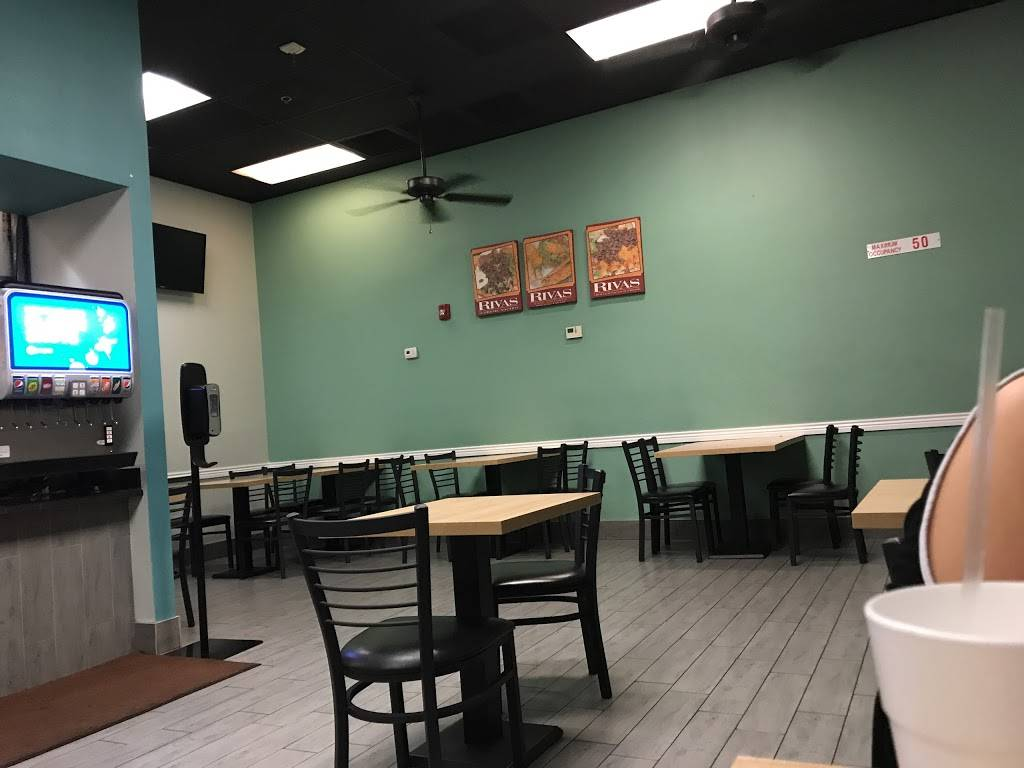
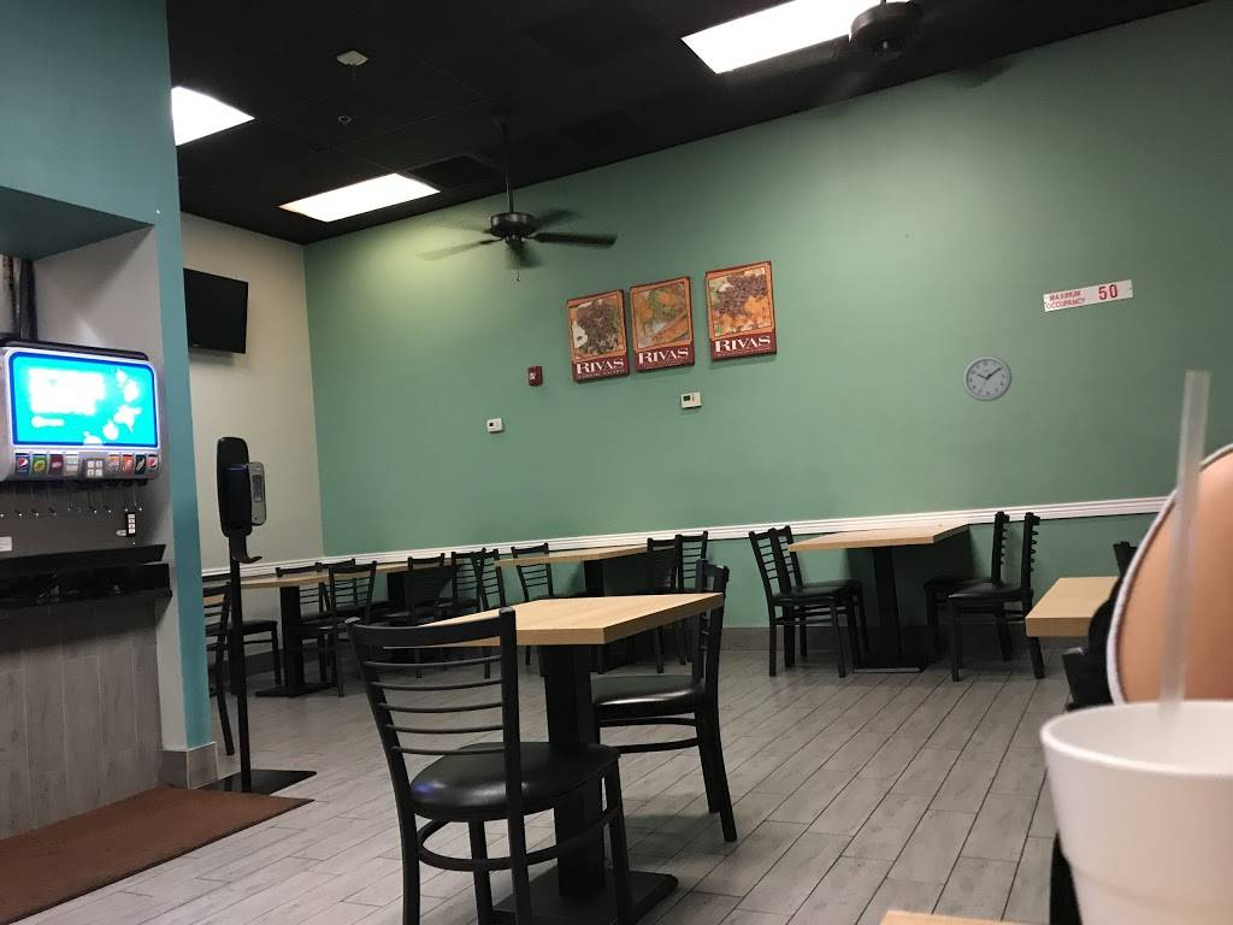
+ wall clock [961,354,1013,402]
